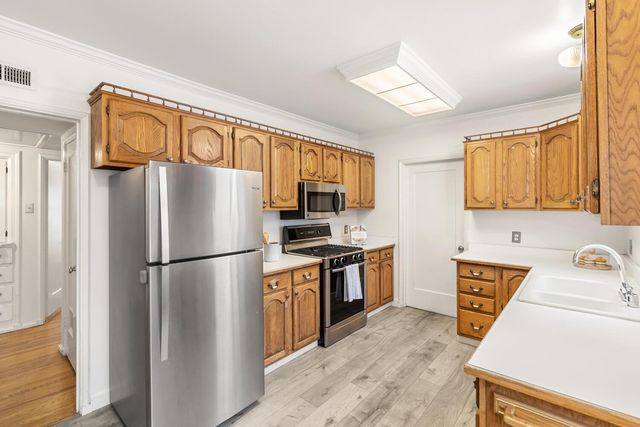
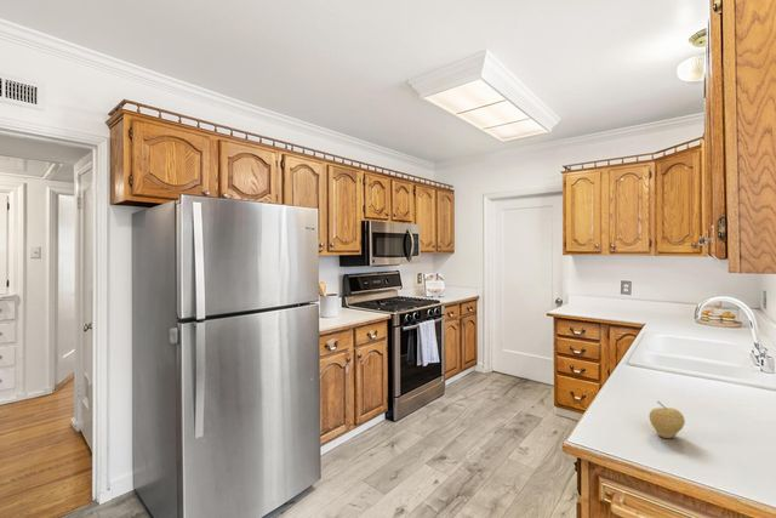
+ fruit [647,400,686,439]
